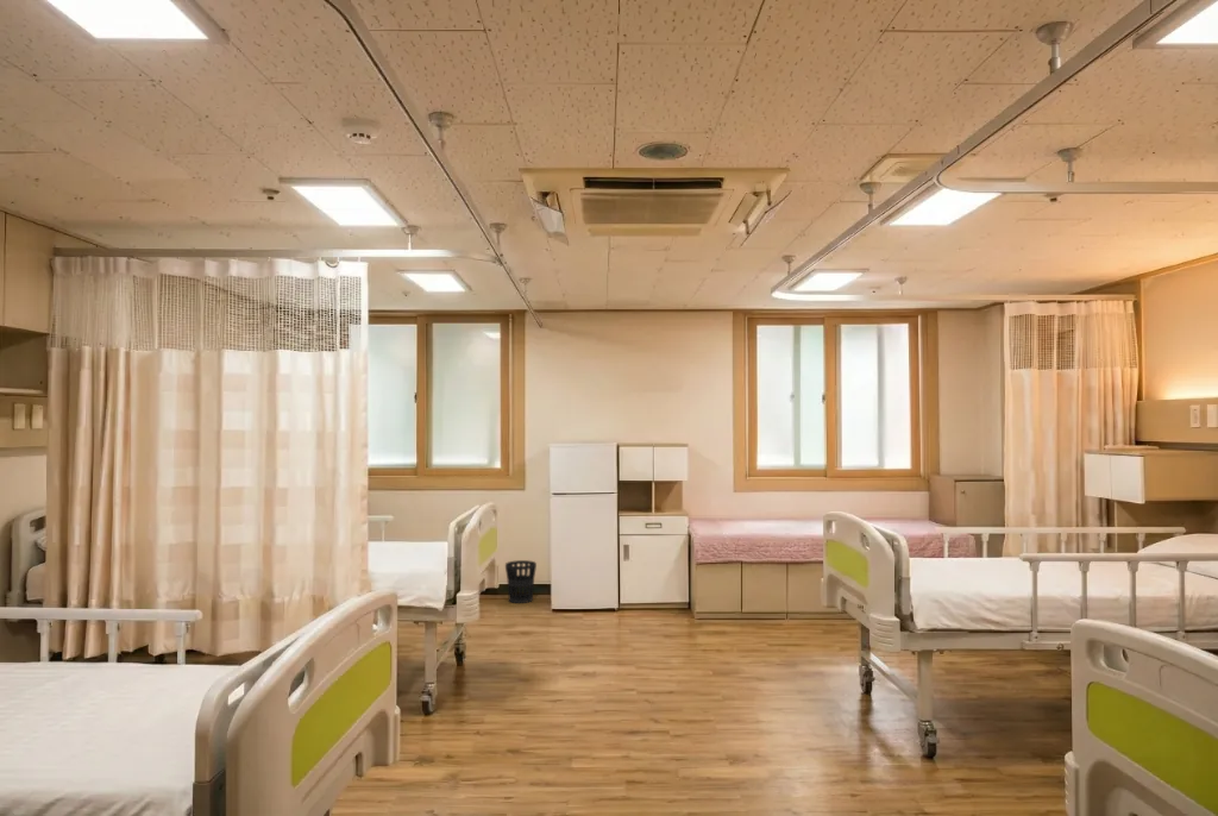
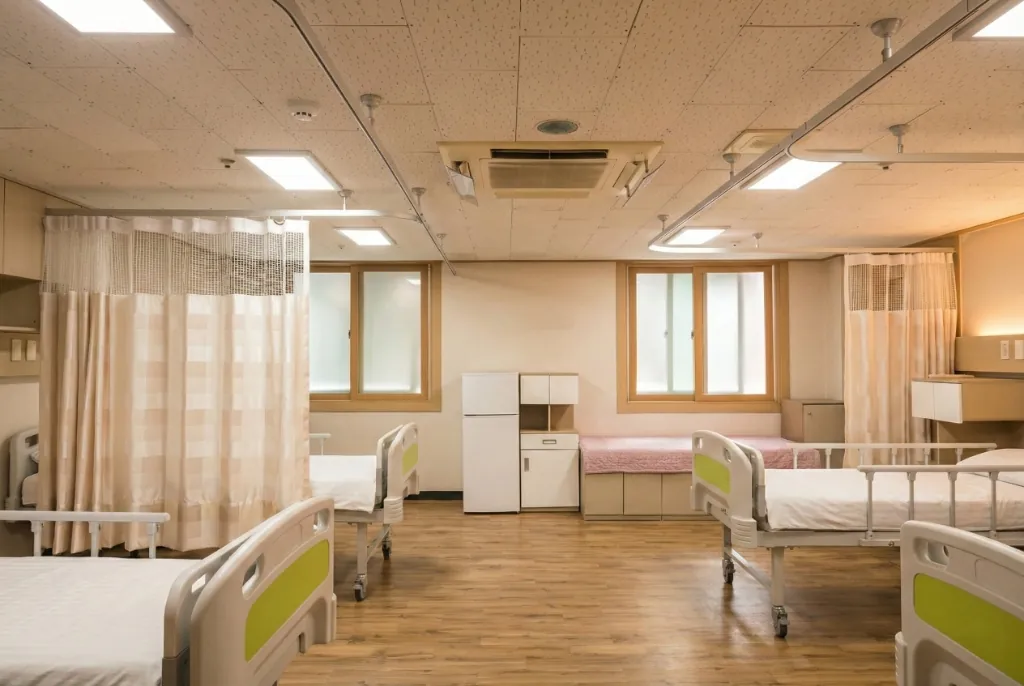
- wastebasket [504,559,538,604]
